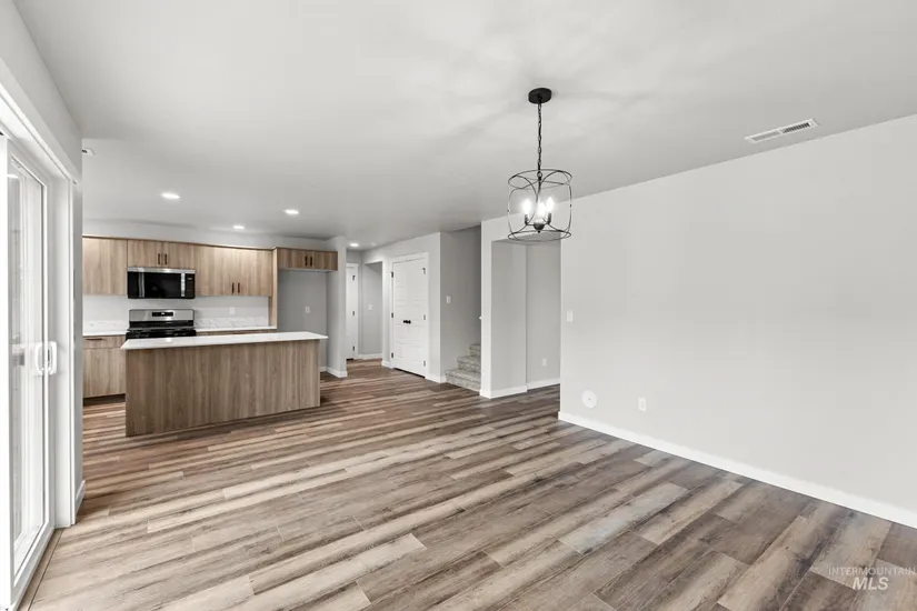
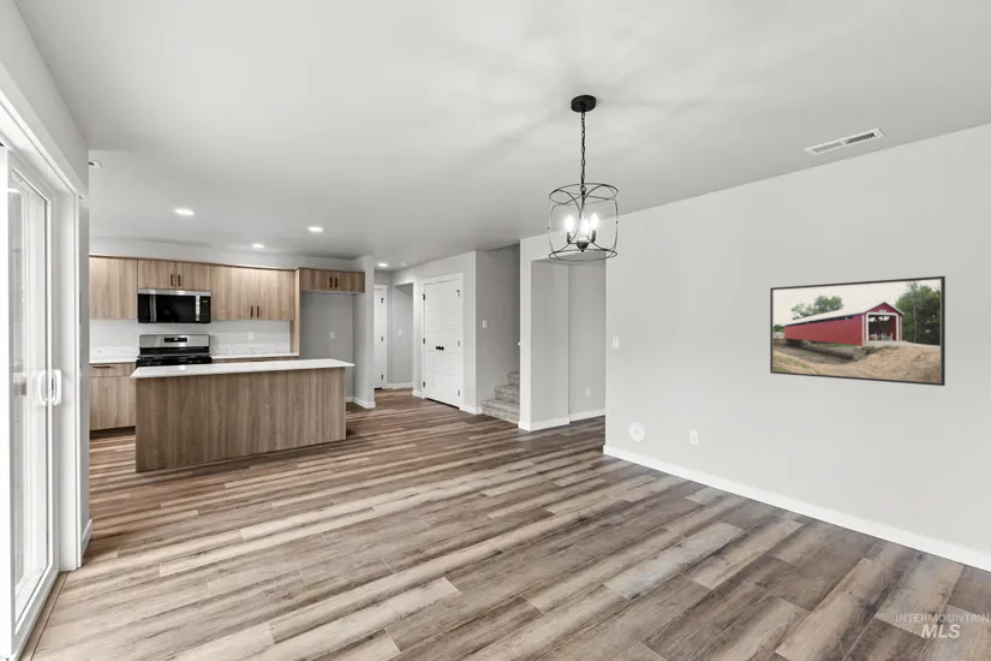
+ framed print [769,275,947,387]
